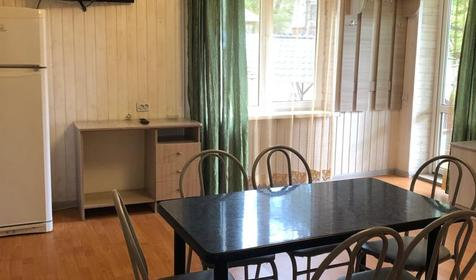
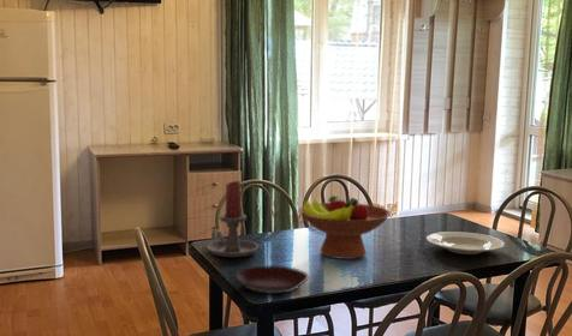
+ plate [236,264,310,295]
+ fruit bowl [297,194,392,260]
+ plate [425,230,506,256]
+ candle holder [205,180,260,258]
